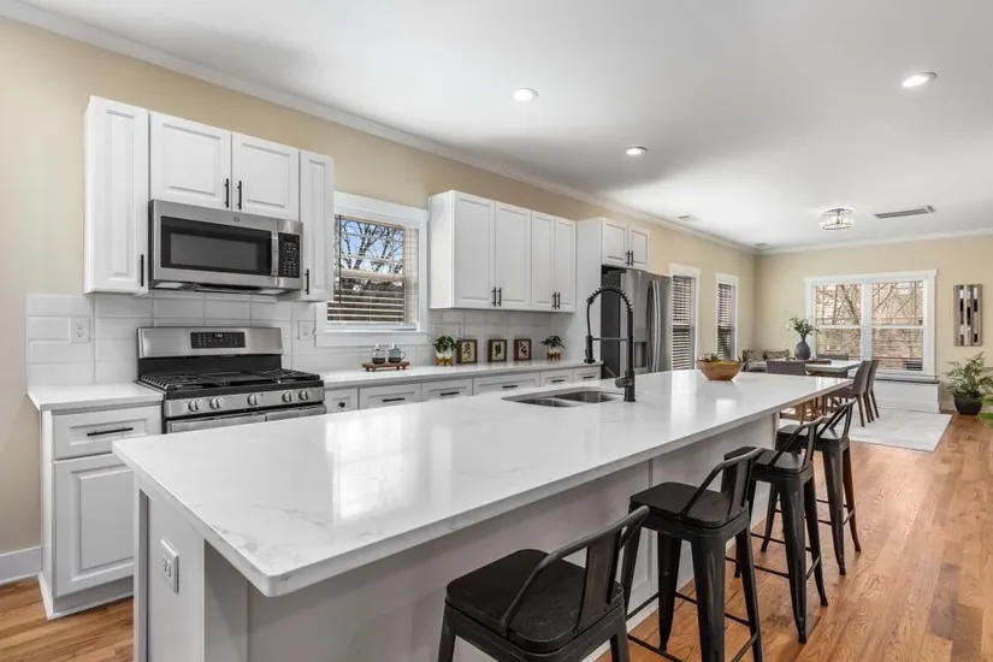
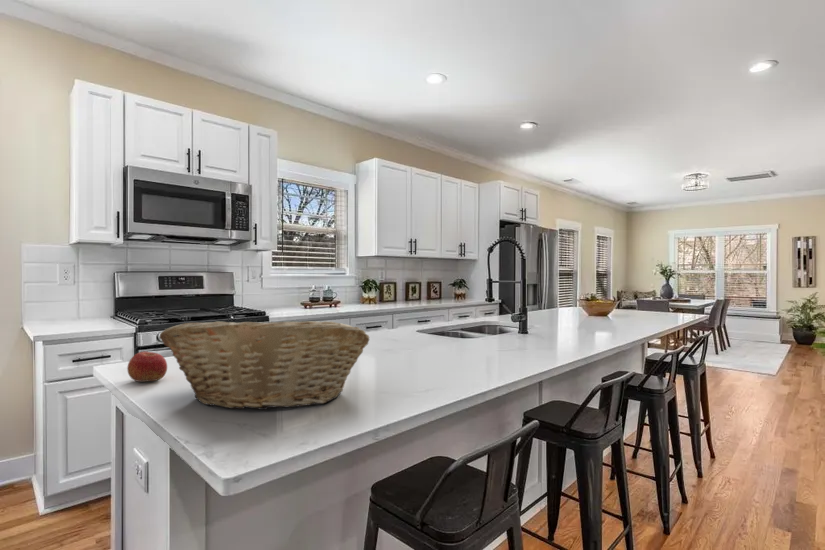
+ apple [126,351,168,383]
+ fruit basket [158,320,370,411]
